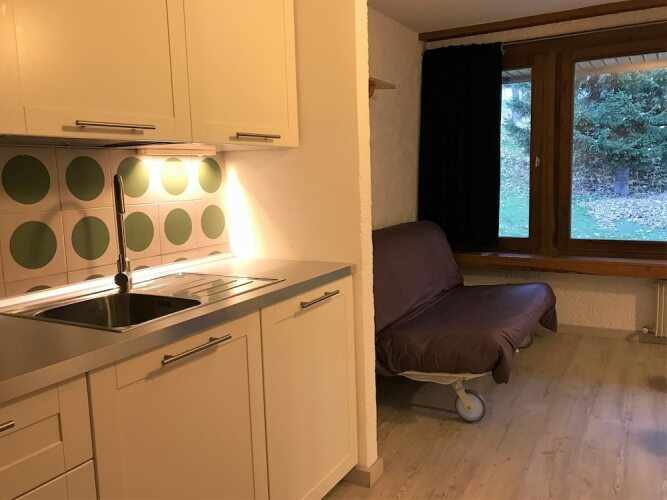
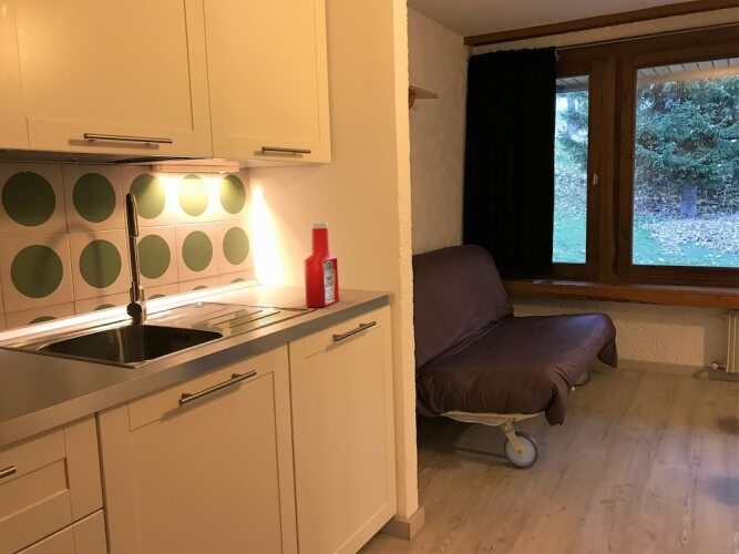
+ soap bottle [304,222,340,308]
